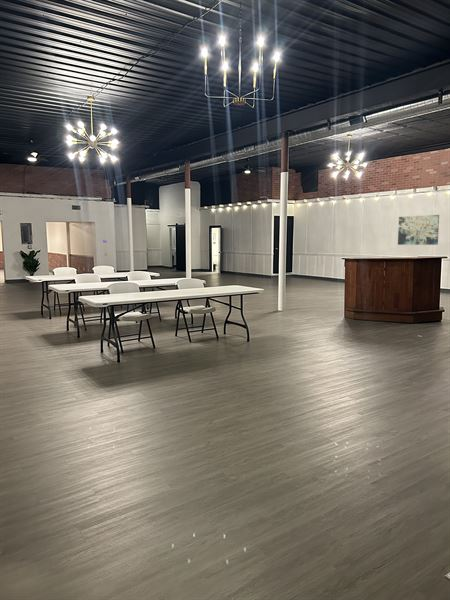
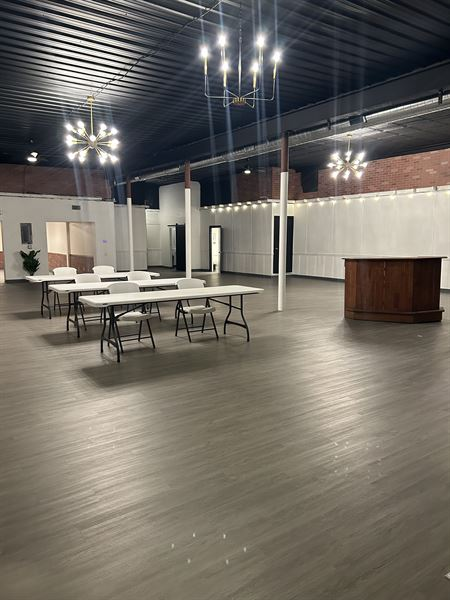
- wall art [397,214,440,246]
